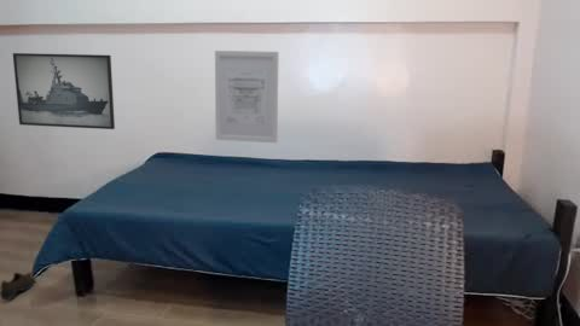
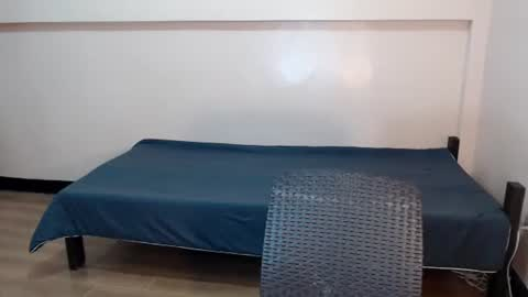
- shoe [0,272,37,301]
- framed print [12,52,116,130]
- wall art [214,50,280,144]
